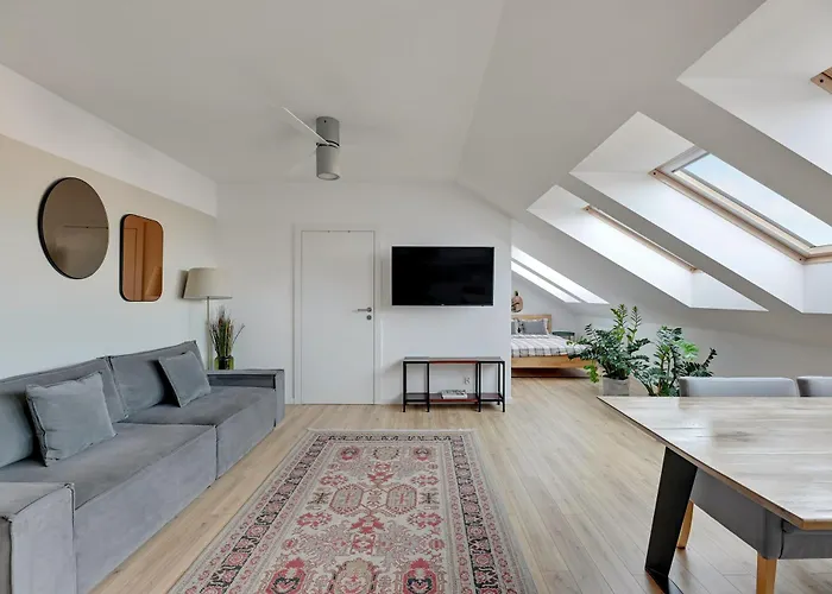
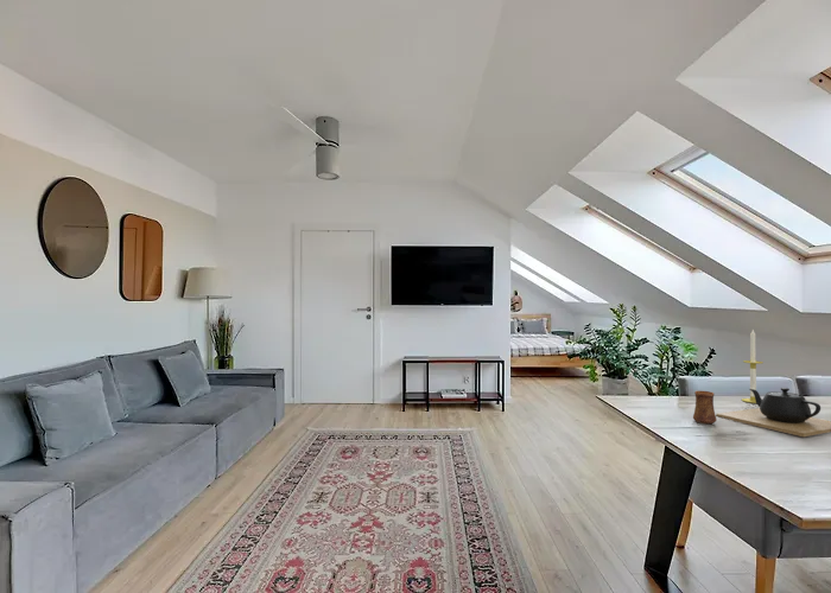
+ teapot [715,387,831,438]
+ cup [692,390,718,425]
+ candle [741,329,765,404]
